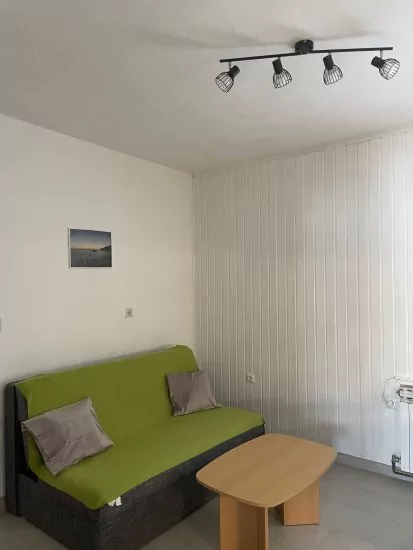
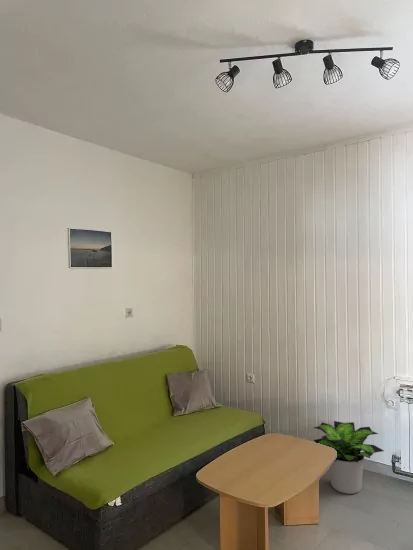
+ potted plant [313,420,385,495]
